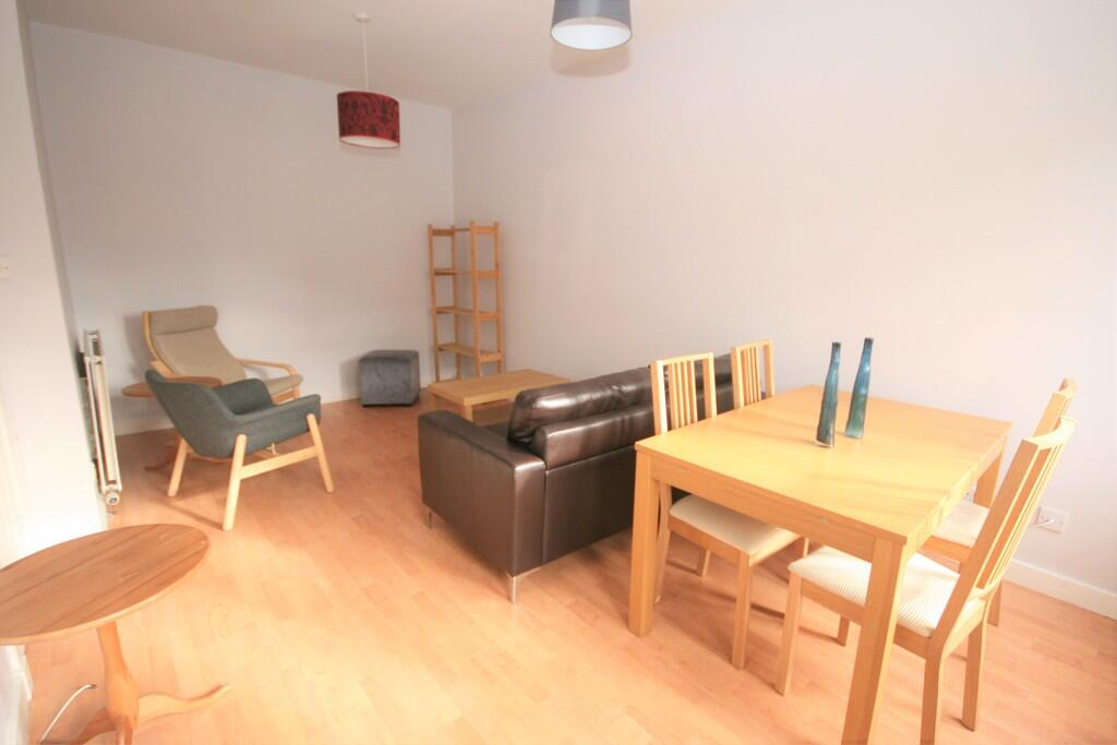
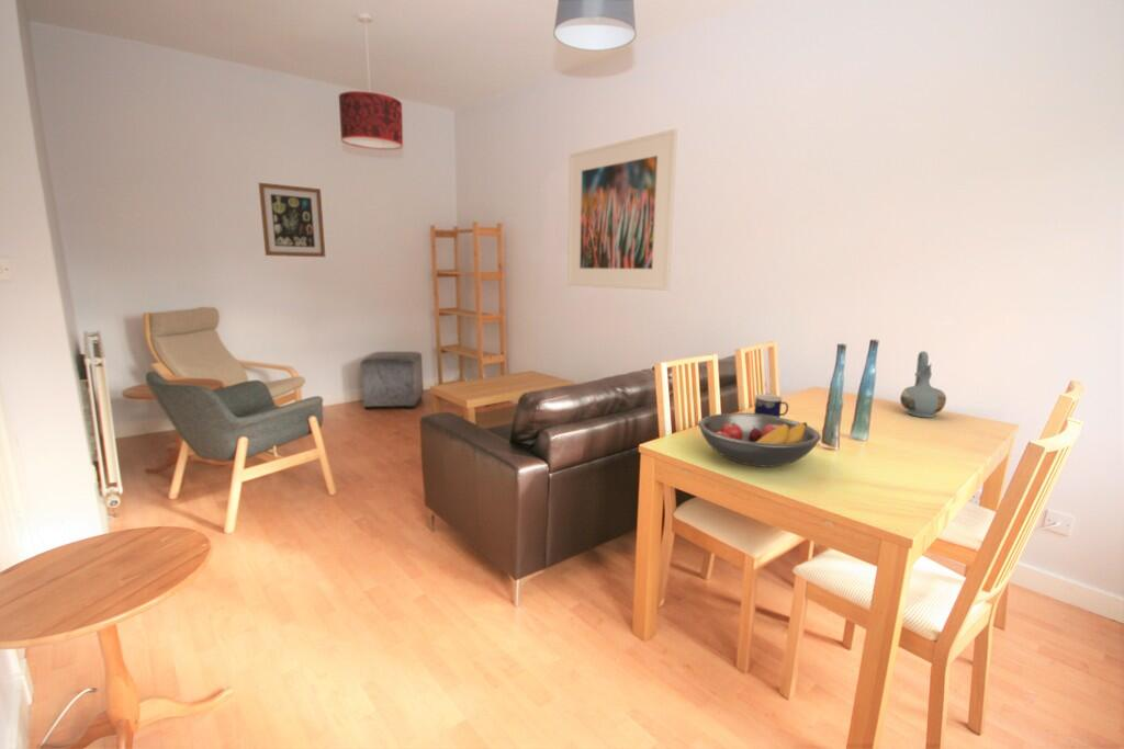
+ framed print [566,127,678,292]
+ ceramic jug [899,350,947,419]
+ fruit bowl [697,412,822,468]
+ cup [753,393,789,418]
+ wall art [258,182,326,258]
